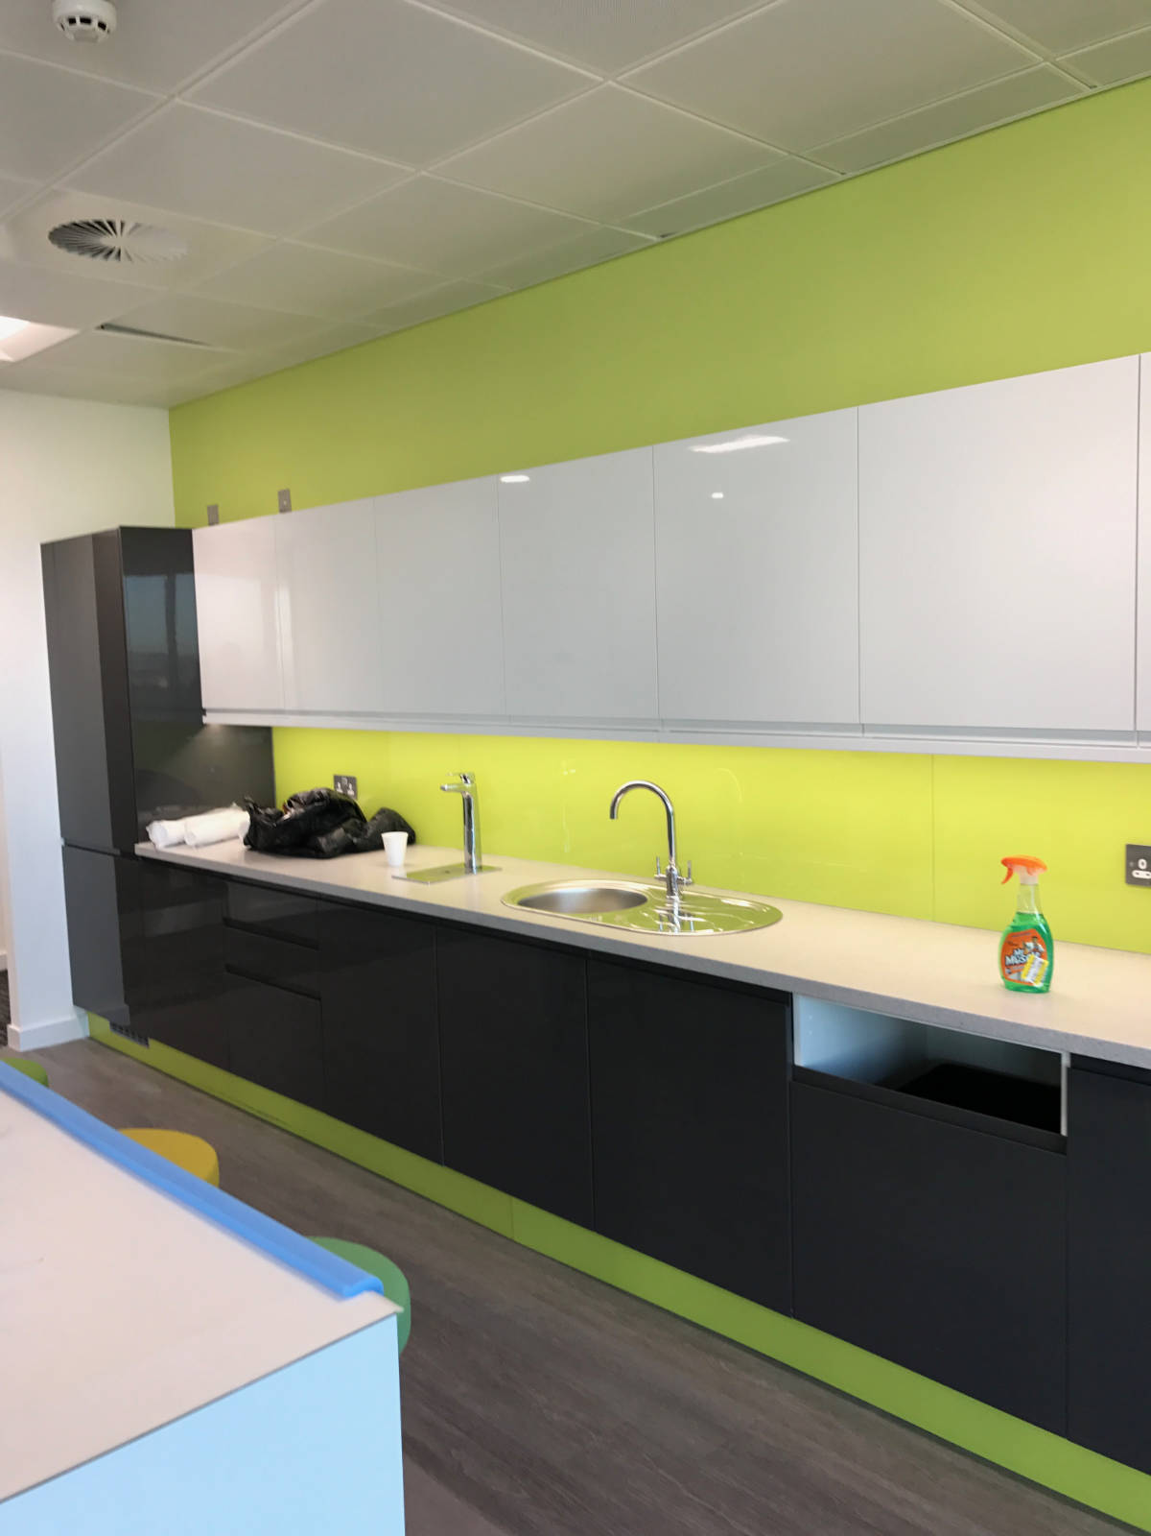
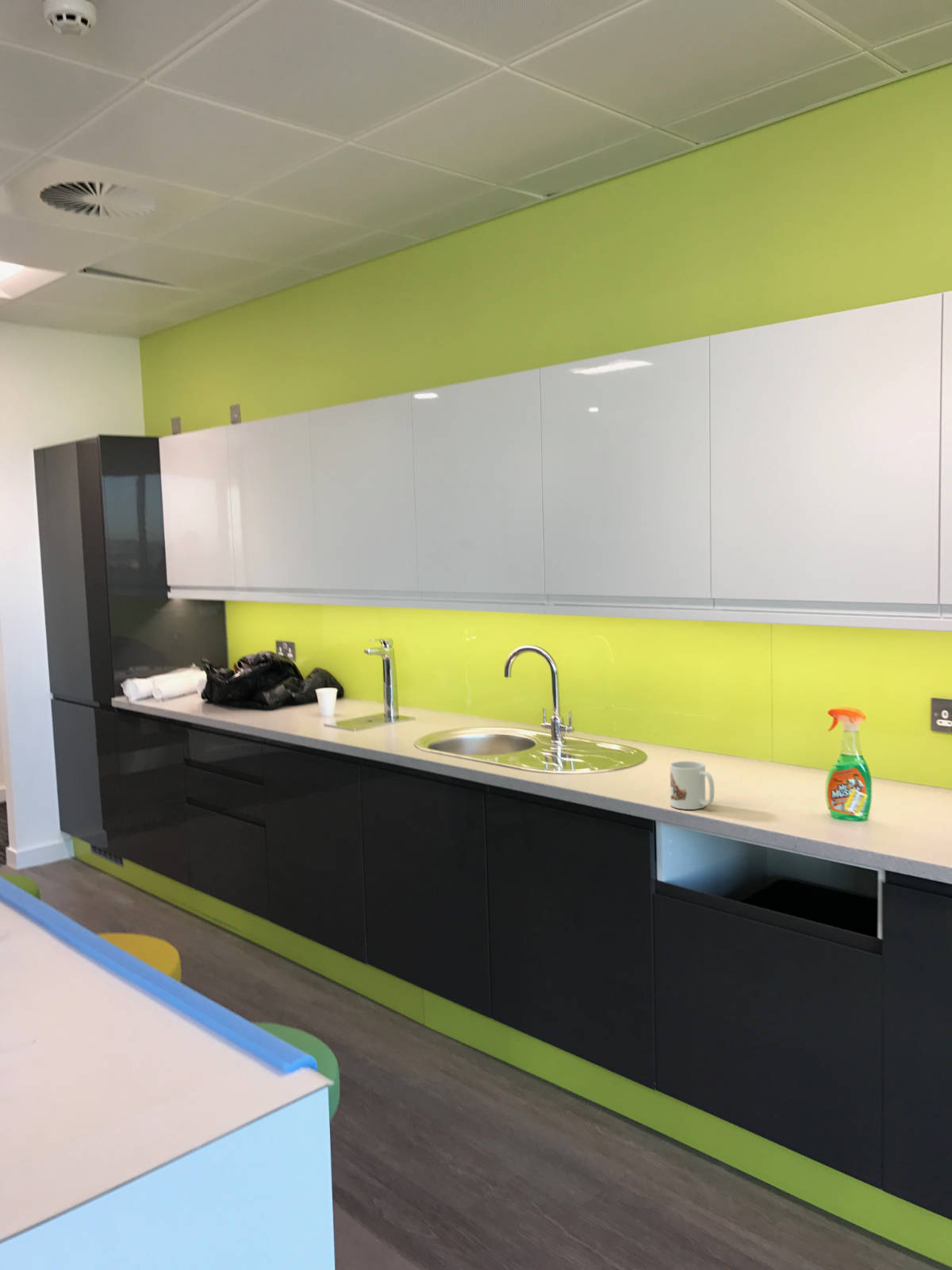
+ mug [670,760,715,810]
